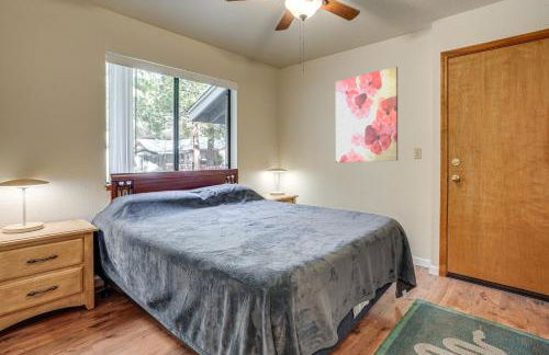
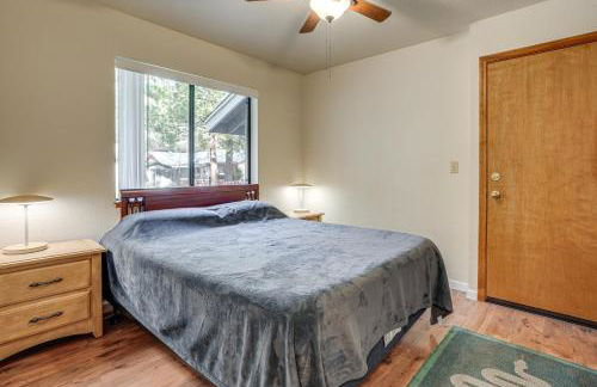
- wall art [335,66,399,163]
